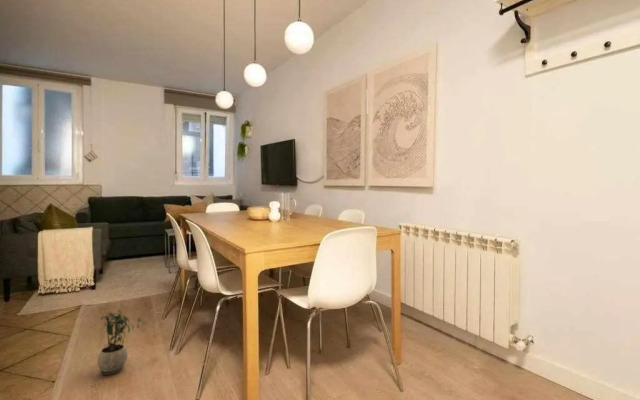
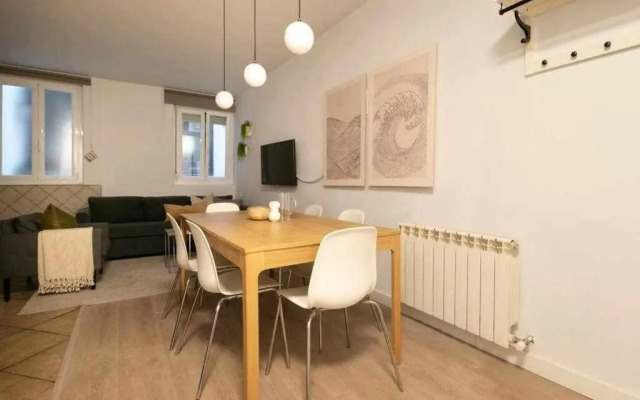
- potted plant [96,309,142,376]
